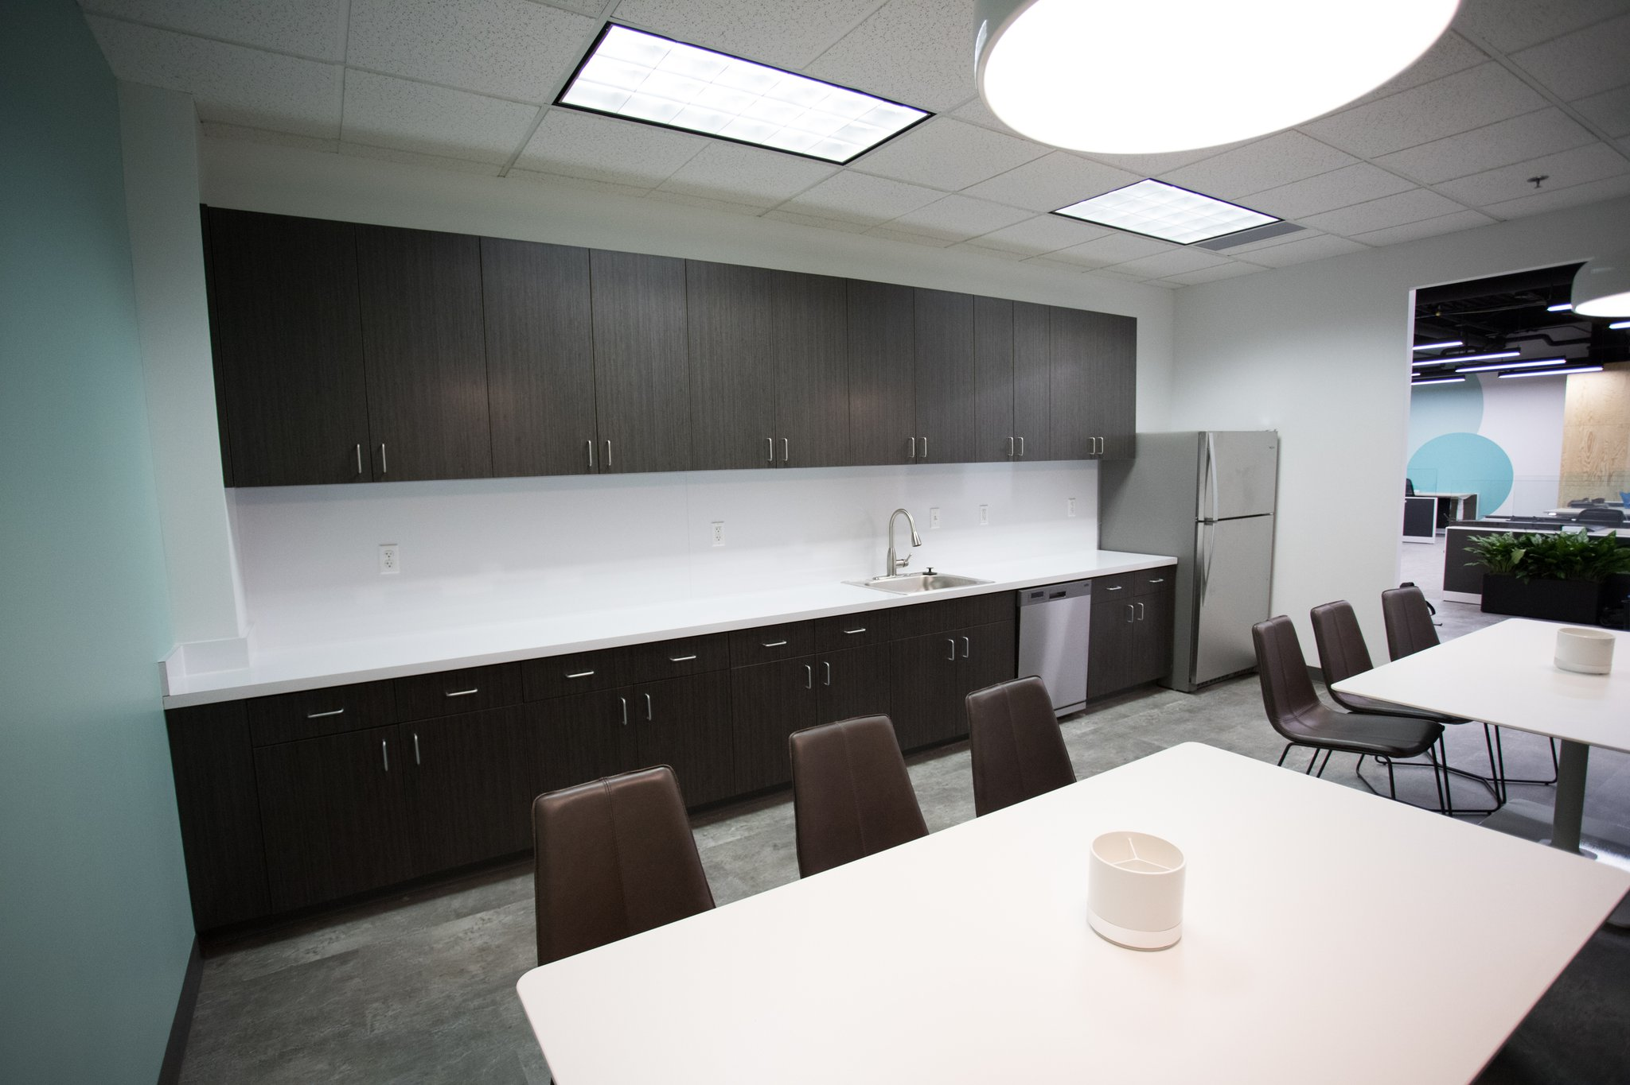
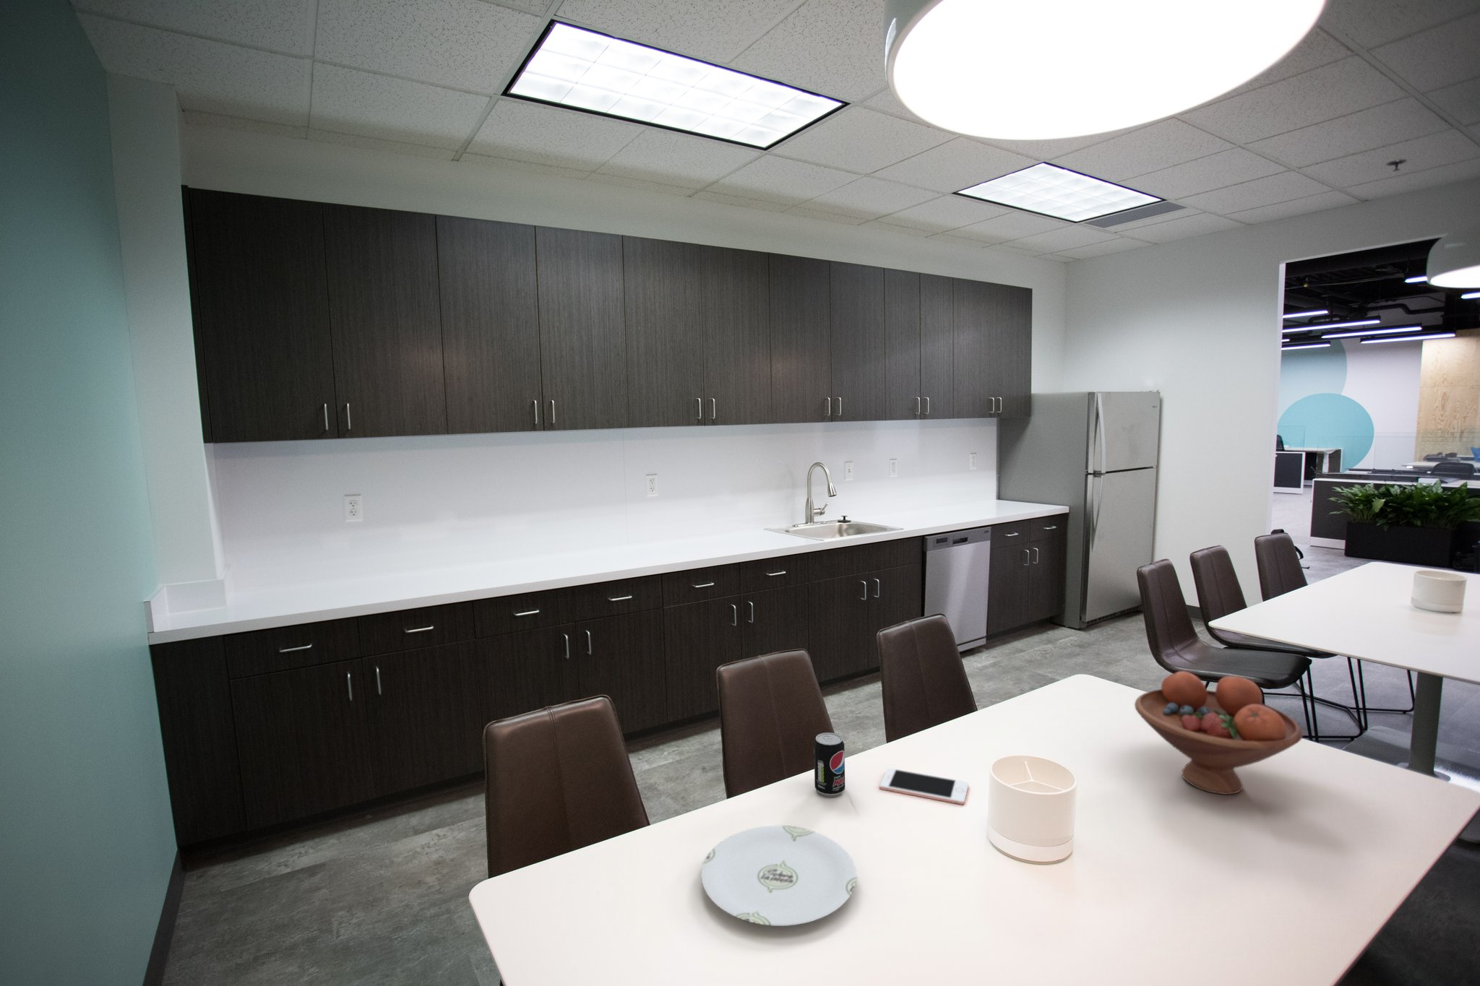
+ plate [700,825,857,927]
+ cell phone [879,767,969,806]
+ fruit bowl [1133,670,1304,796]
+ beverage can [813,732,845,798]
